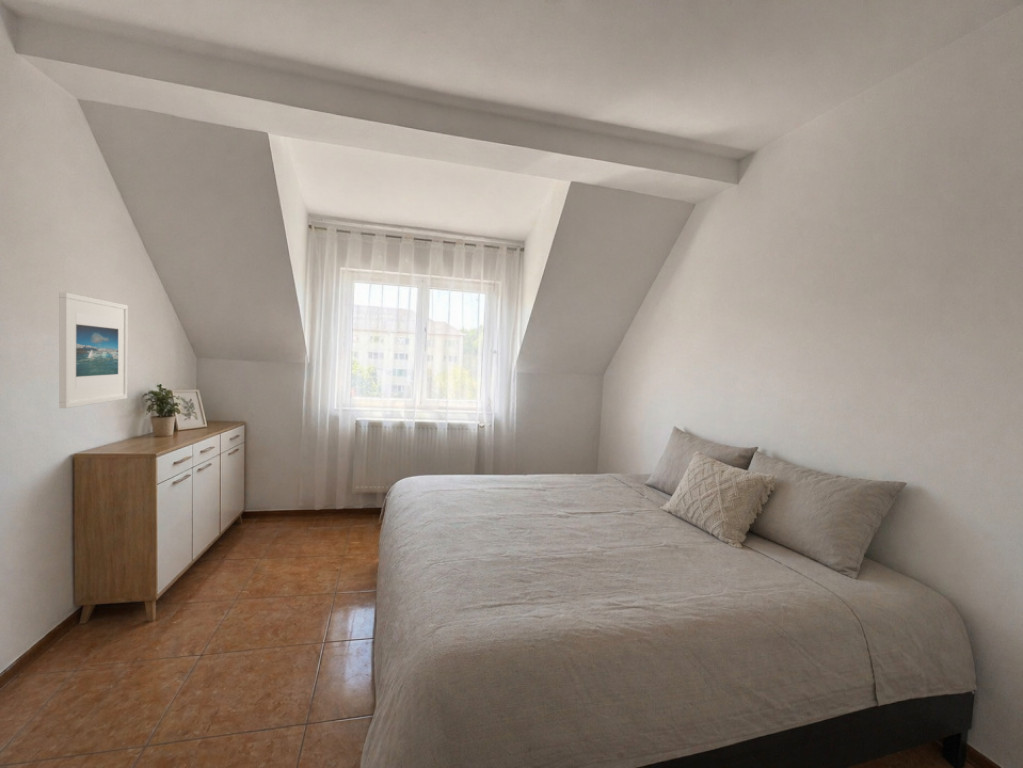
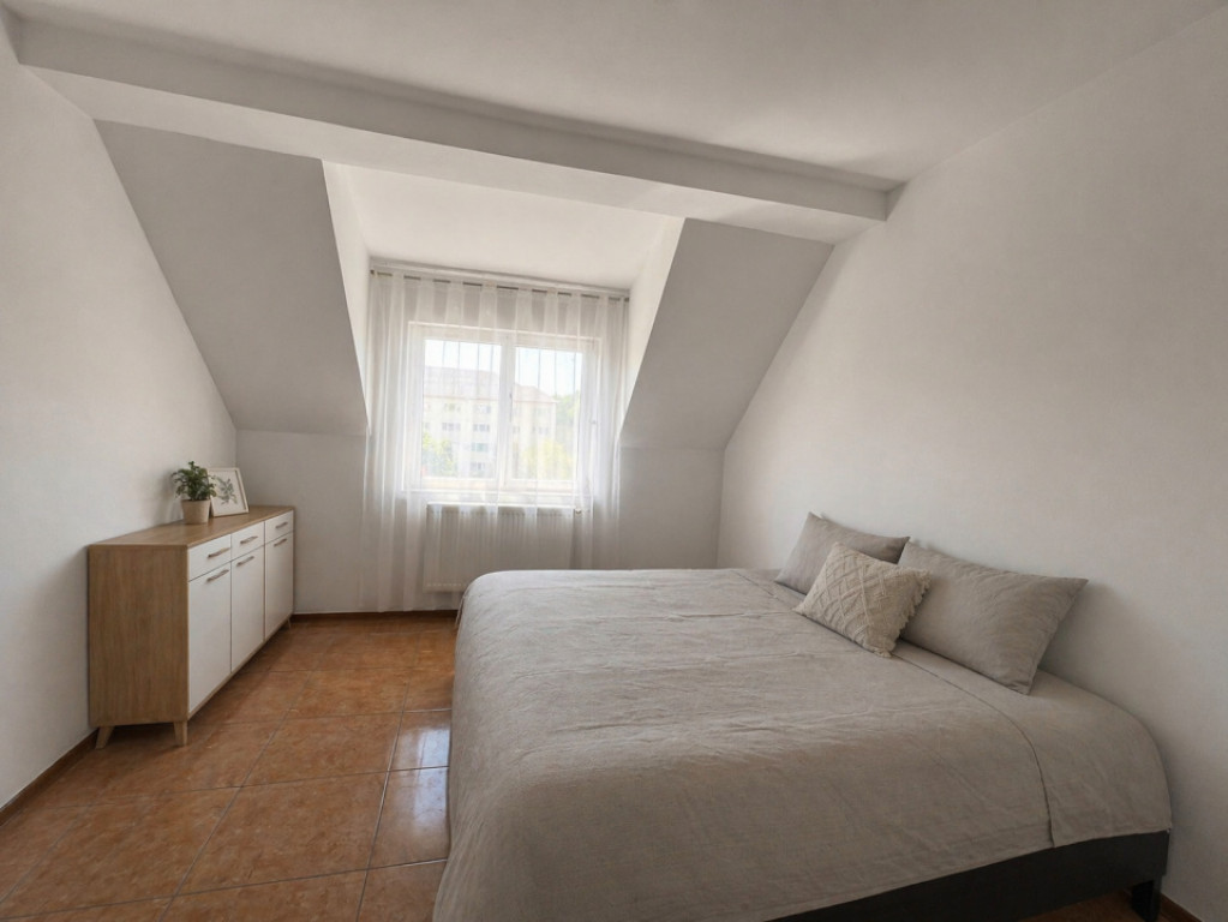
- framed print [58,291,129,409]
